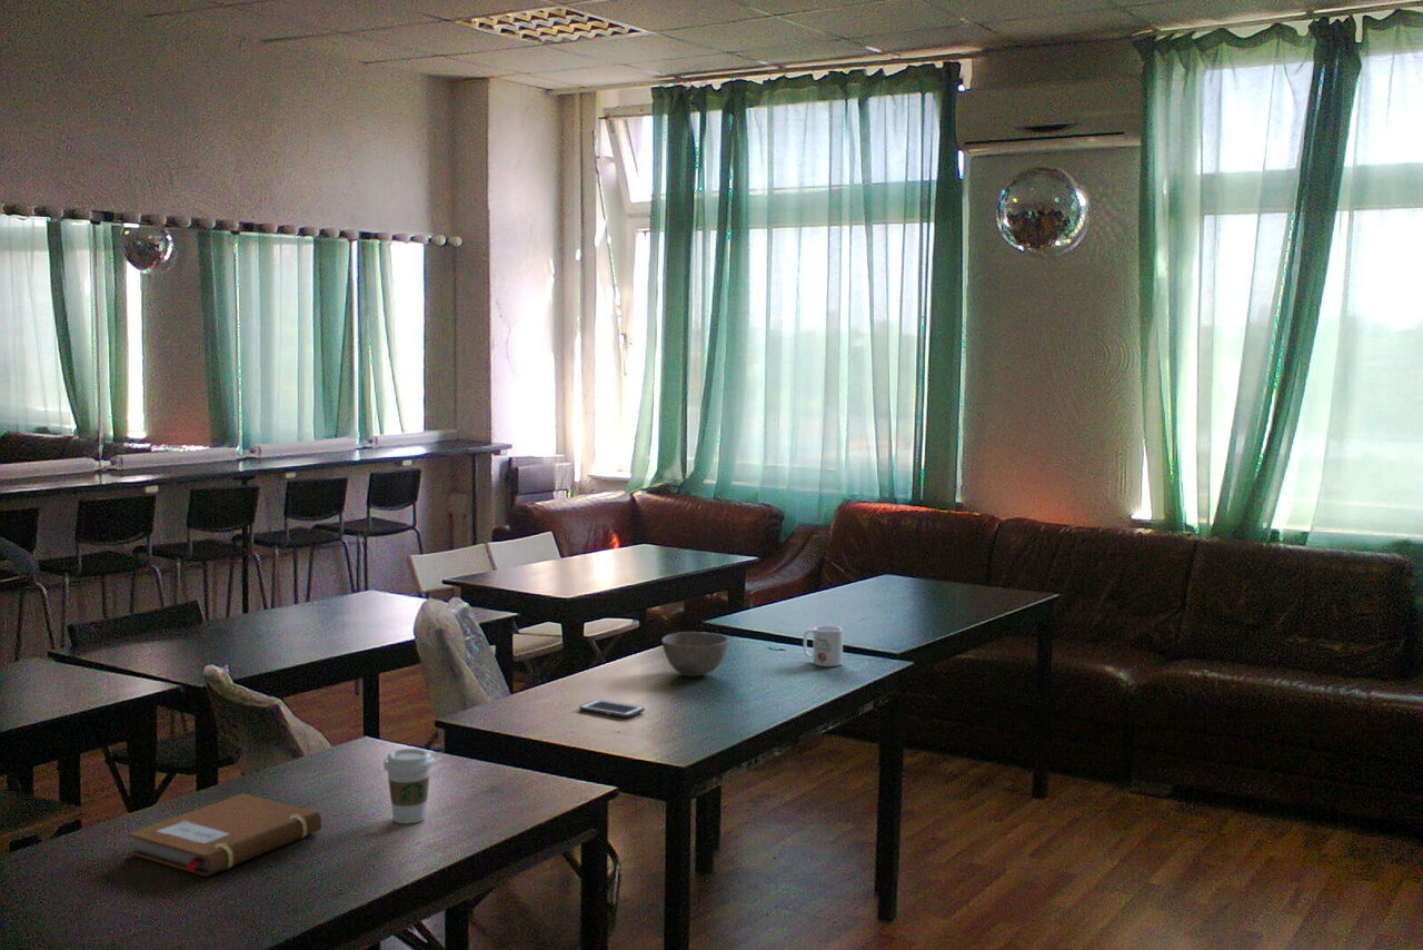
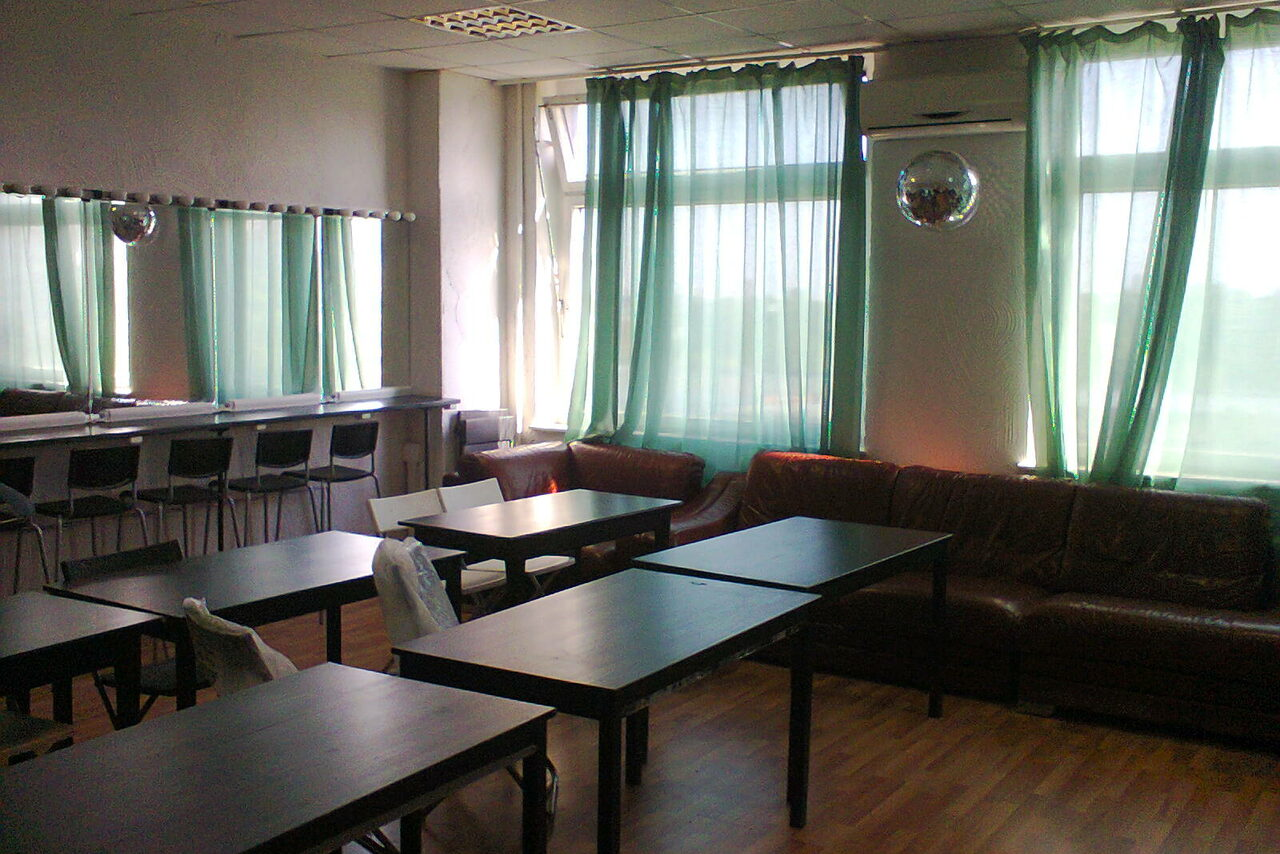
- mug [802,624,844,667]
- cell phone [578,699,646,719]
- notebook [127,792,322,878]
- bowl [660,631,730,677]
- coffee cup [382,748,435,824]
